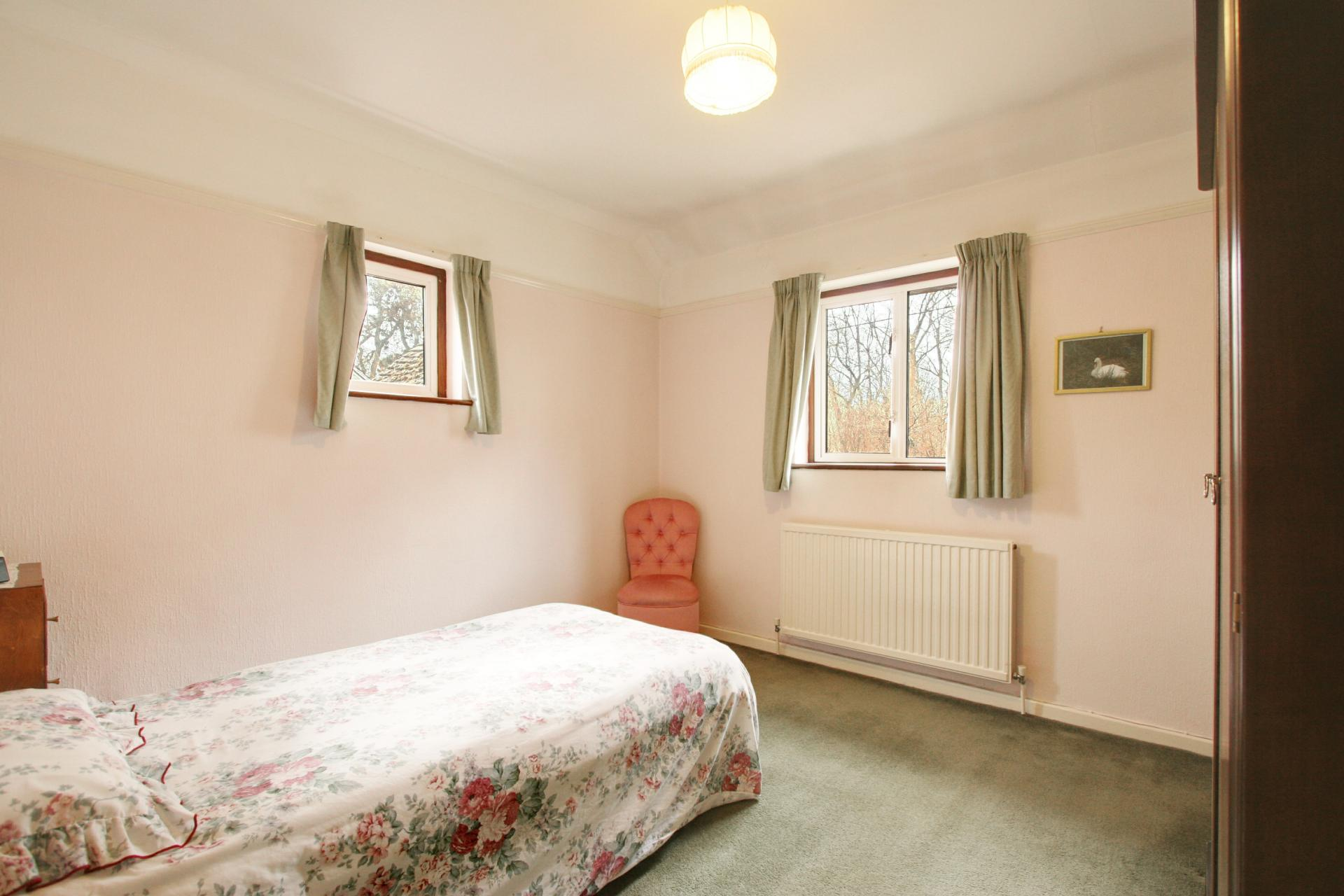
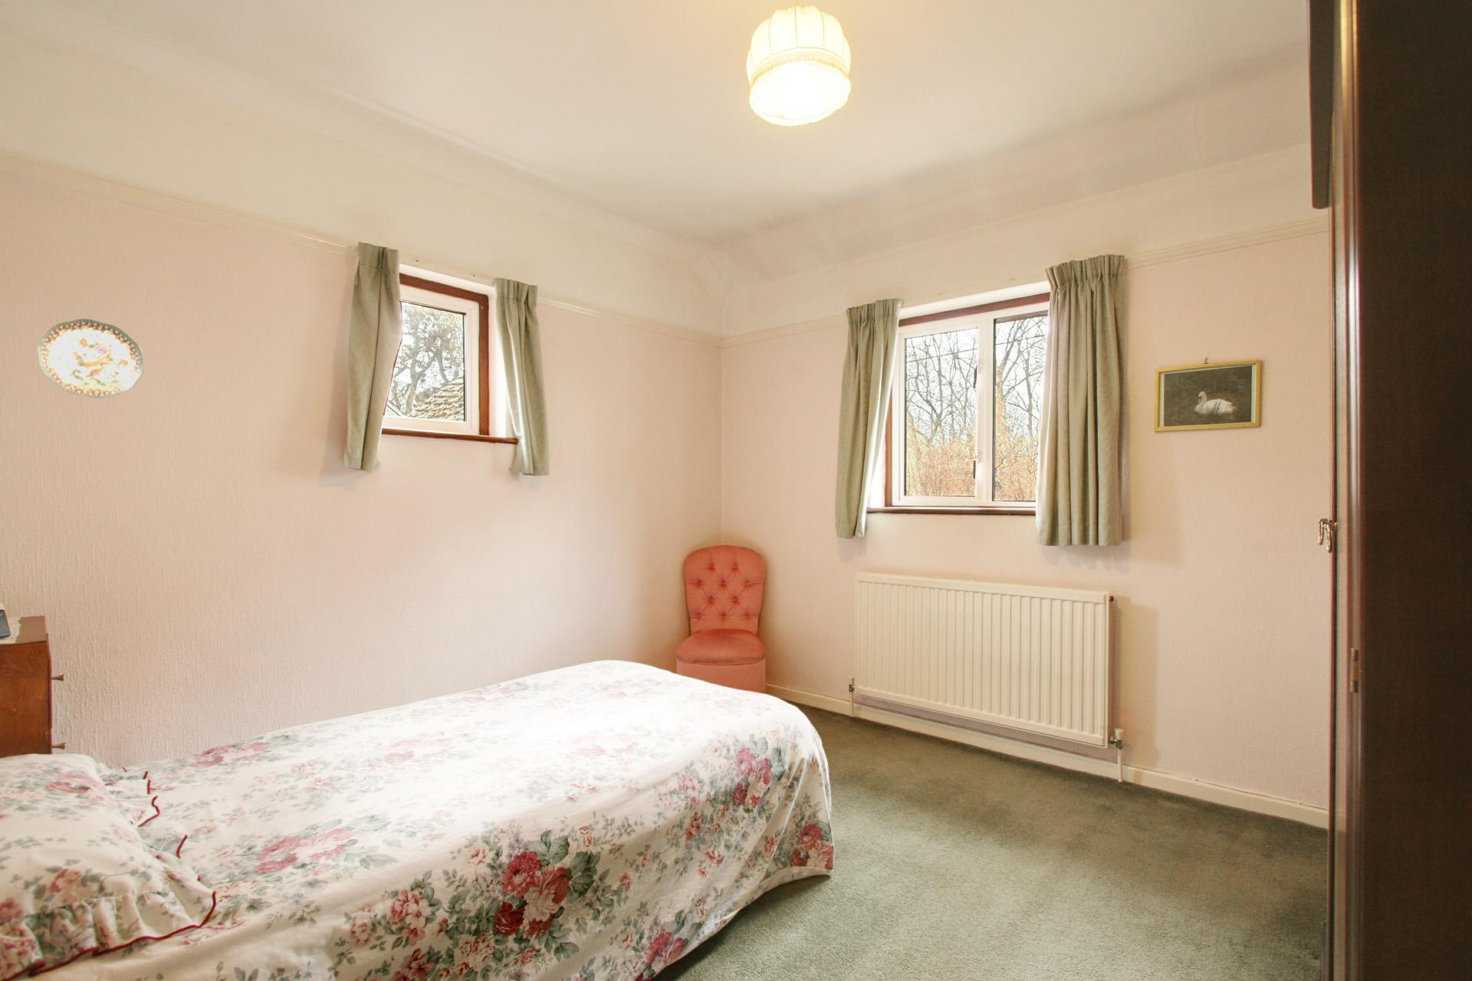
+ decorative plate [36,318,145,400]
